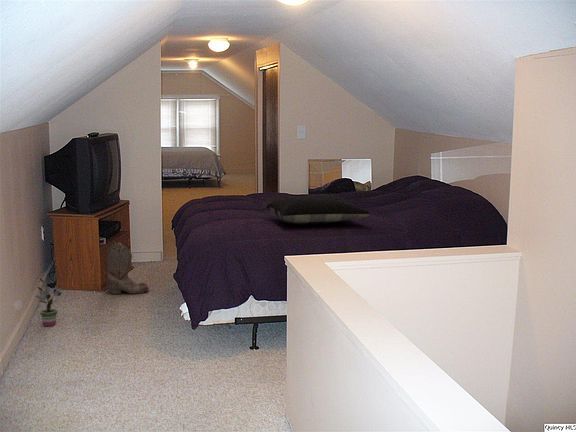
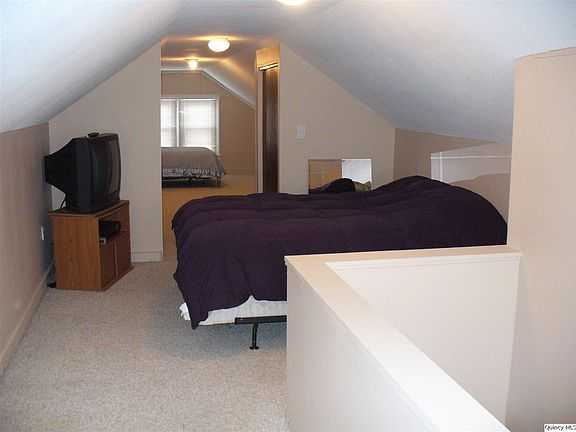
- pillow [266,195,371,226]
- potted plant [35,277,66,327]
- boots [106,242,150,295]
